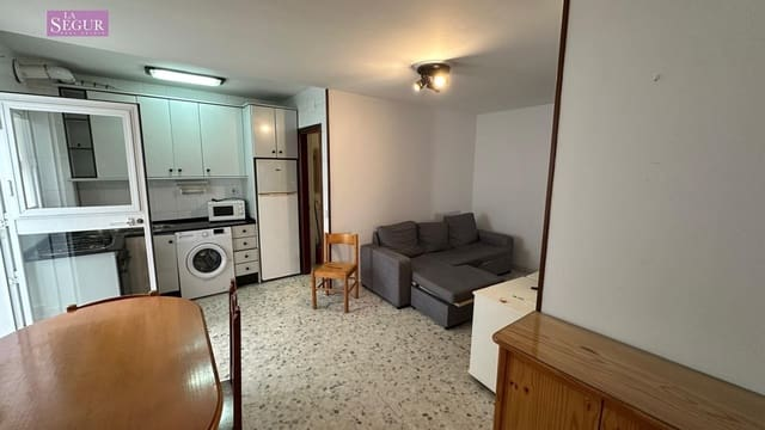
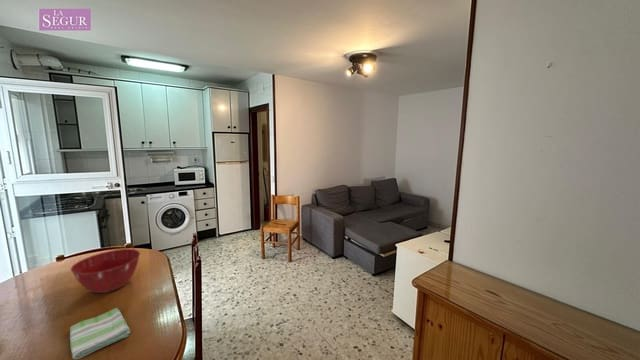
+ dish towel [69,307,131,360]
+ mixing bowl [70,248,141,294]
